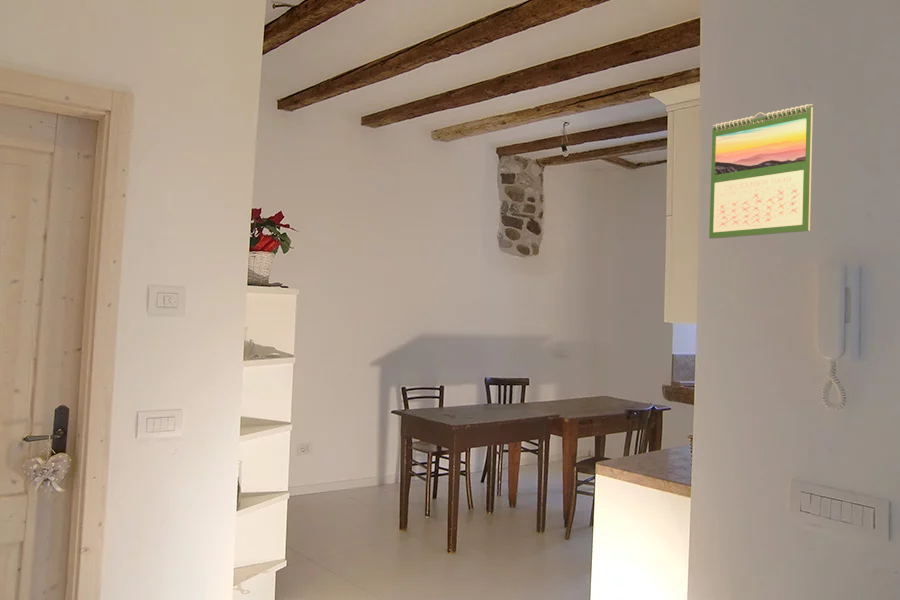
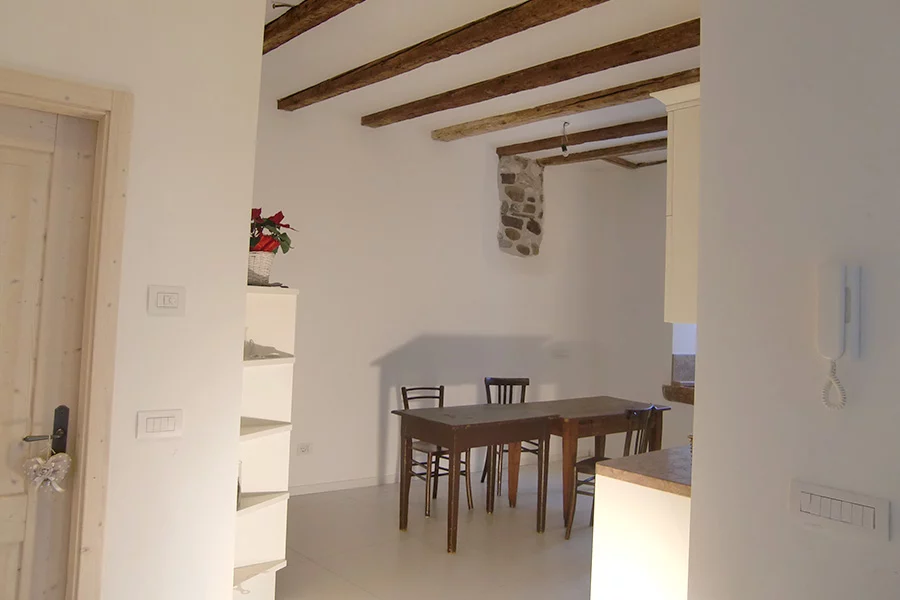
- calendar [708,103,814,240]
